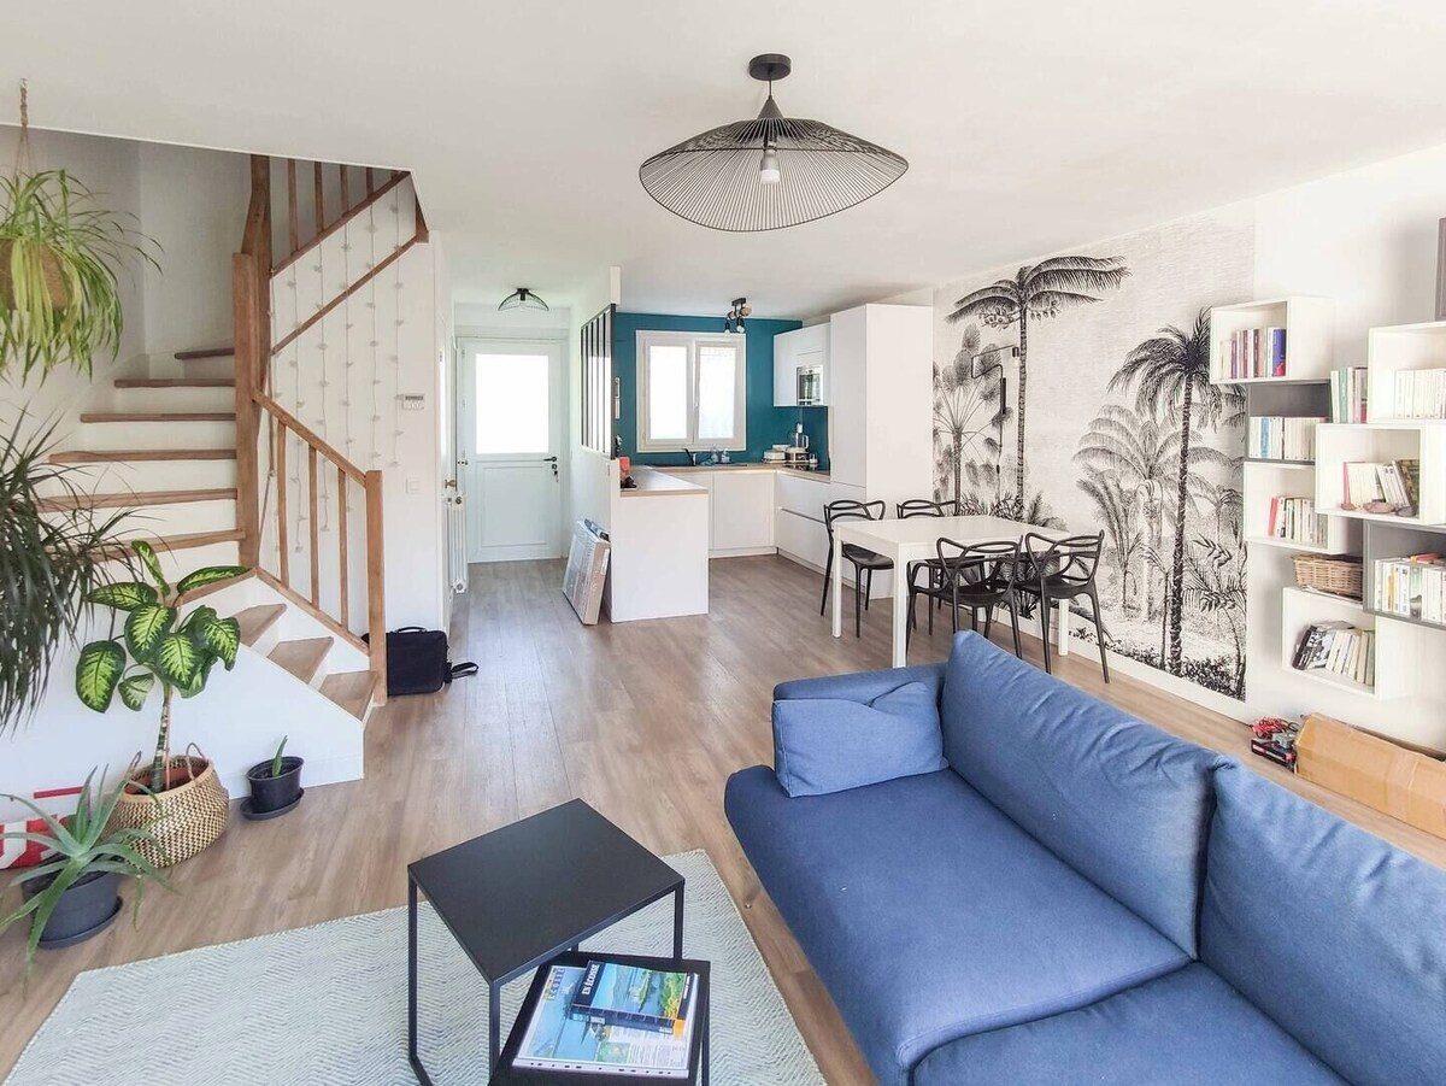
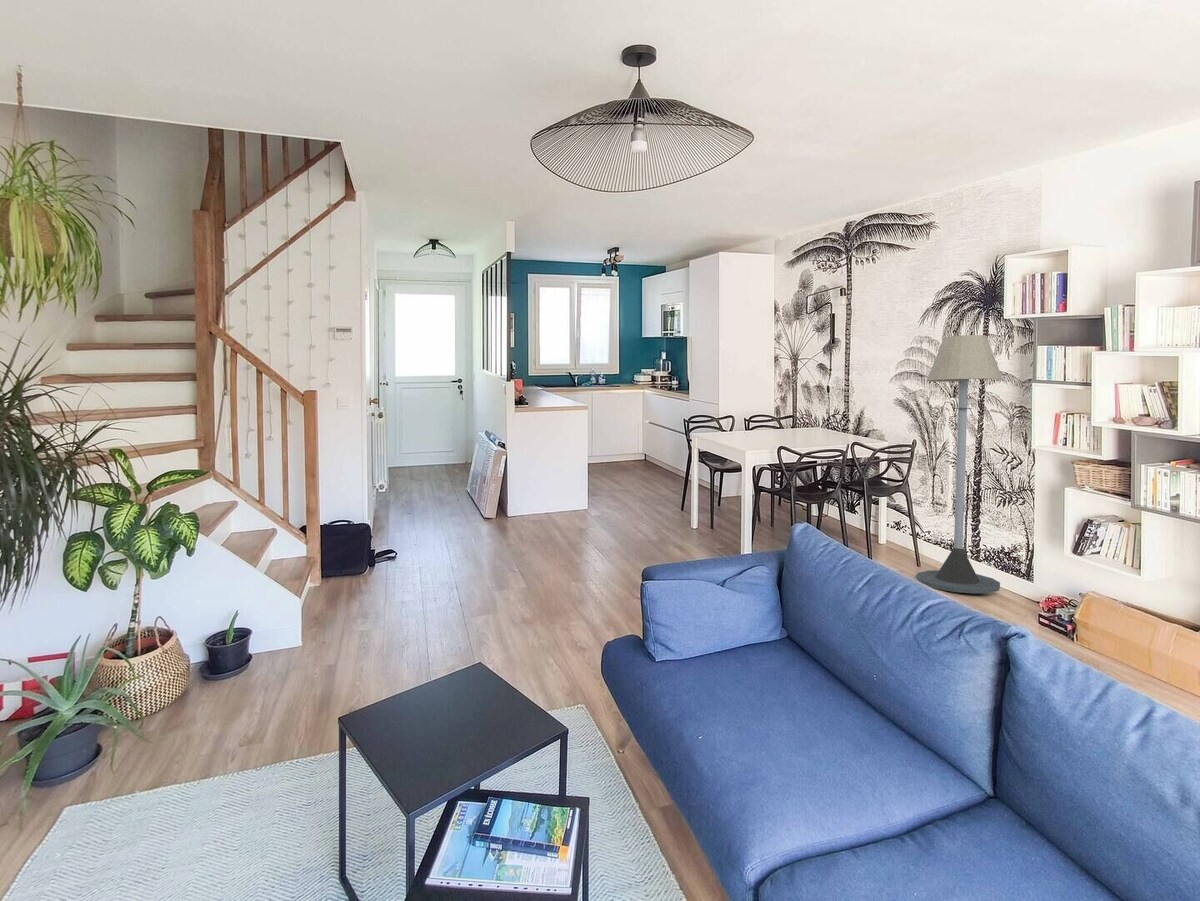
+ floor lamp [915,334,1003,594]
